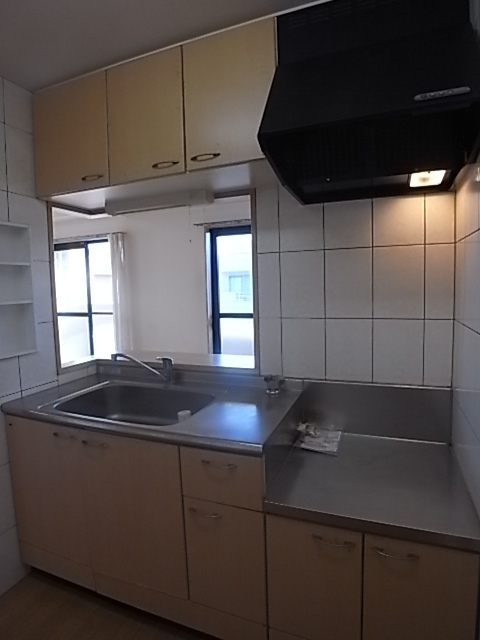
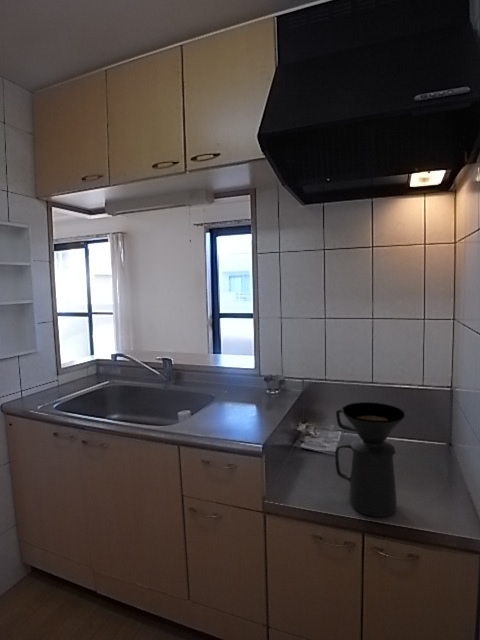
+ coffee maker [334,401,406,518]
